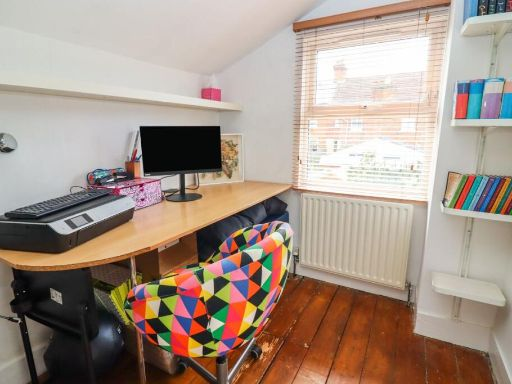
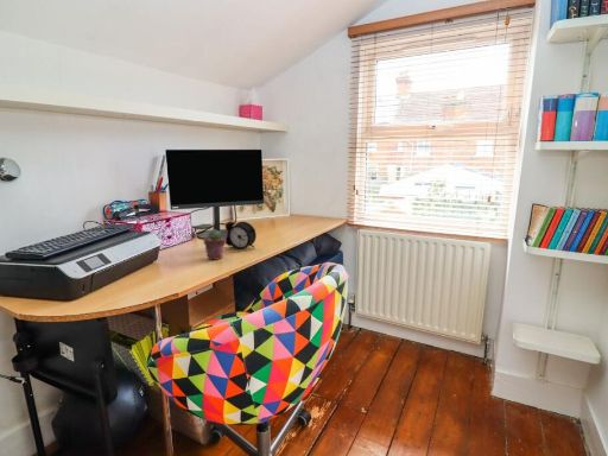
+ alarm clock [224,221,258,251]
+ potted succulent [202,228,227,261]
